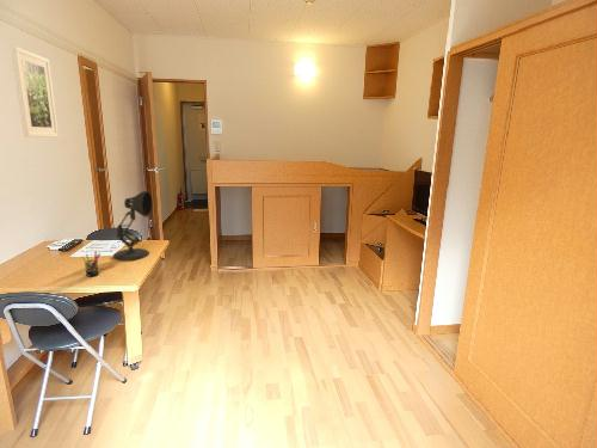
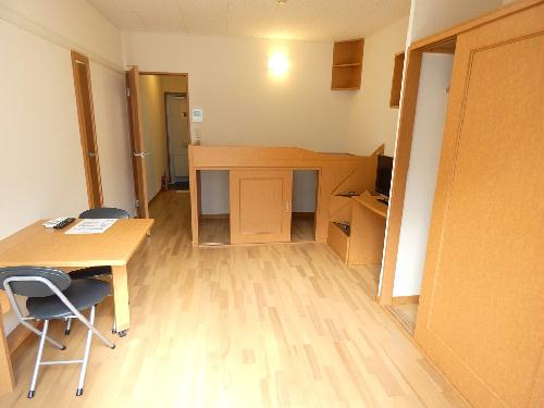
- pen holder [80,250,101,278]
- desk lamp [112,189,154,262]
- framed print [10,45,60,139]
